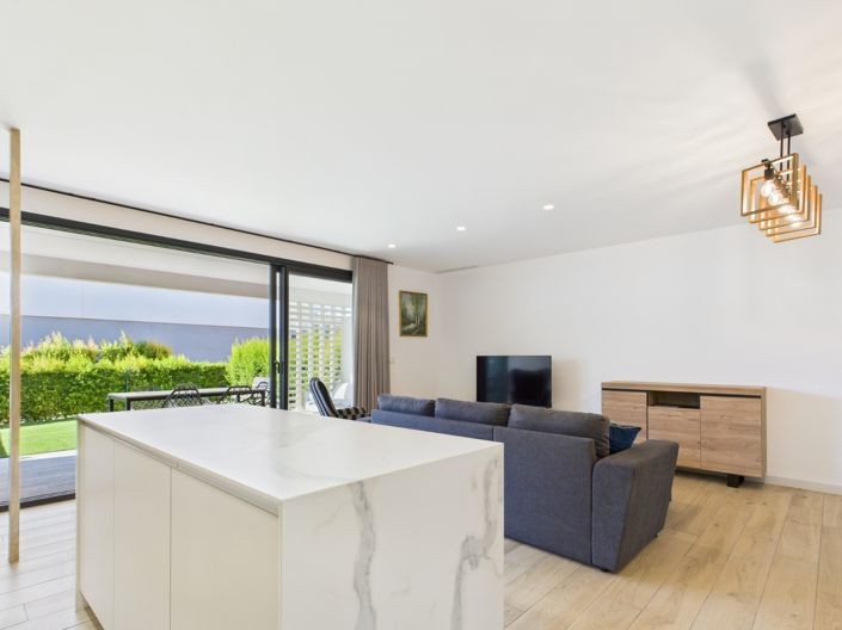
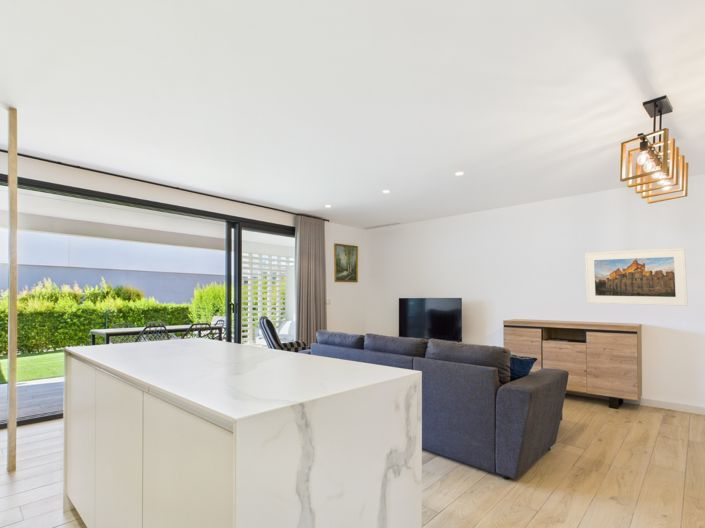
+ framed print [584,247,689,307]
